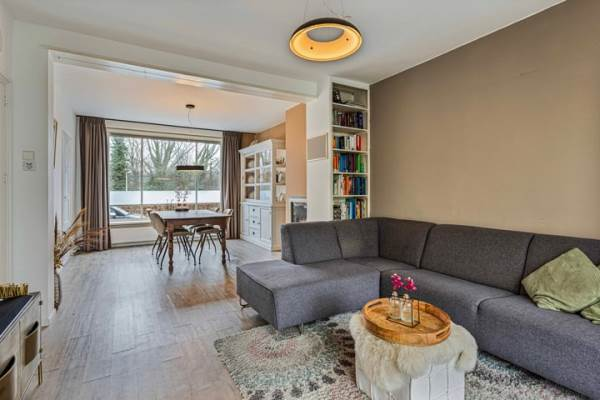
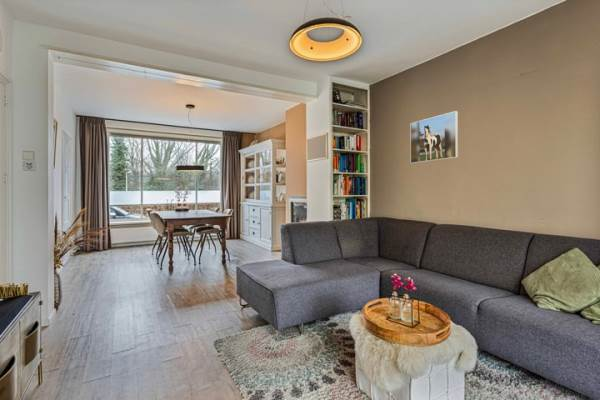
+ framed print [409,110,459,164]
